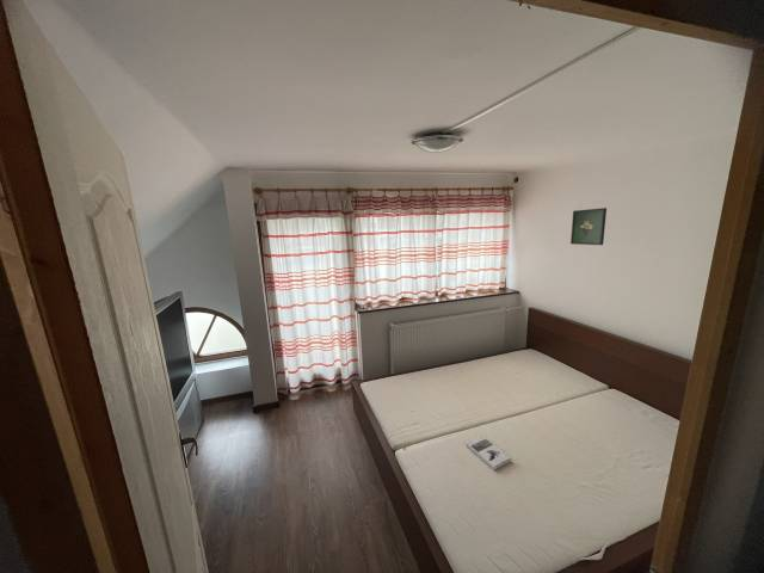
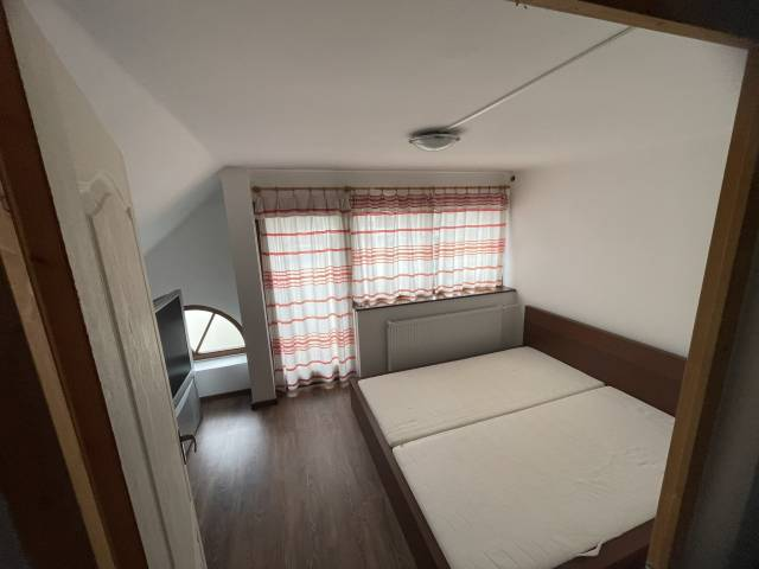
- book [464,435,512,472]
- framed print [569,207,608,246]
